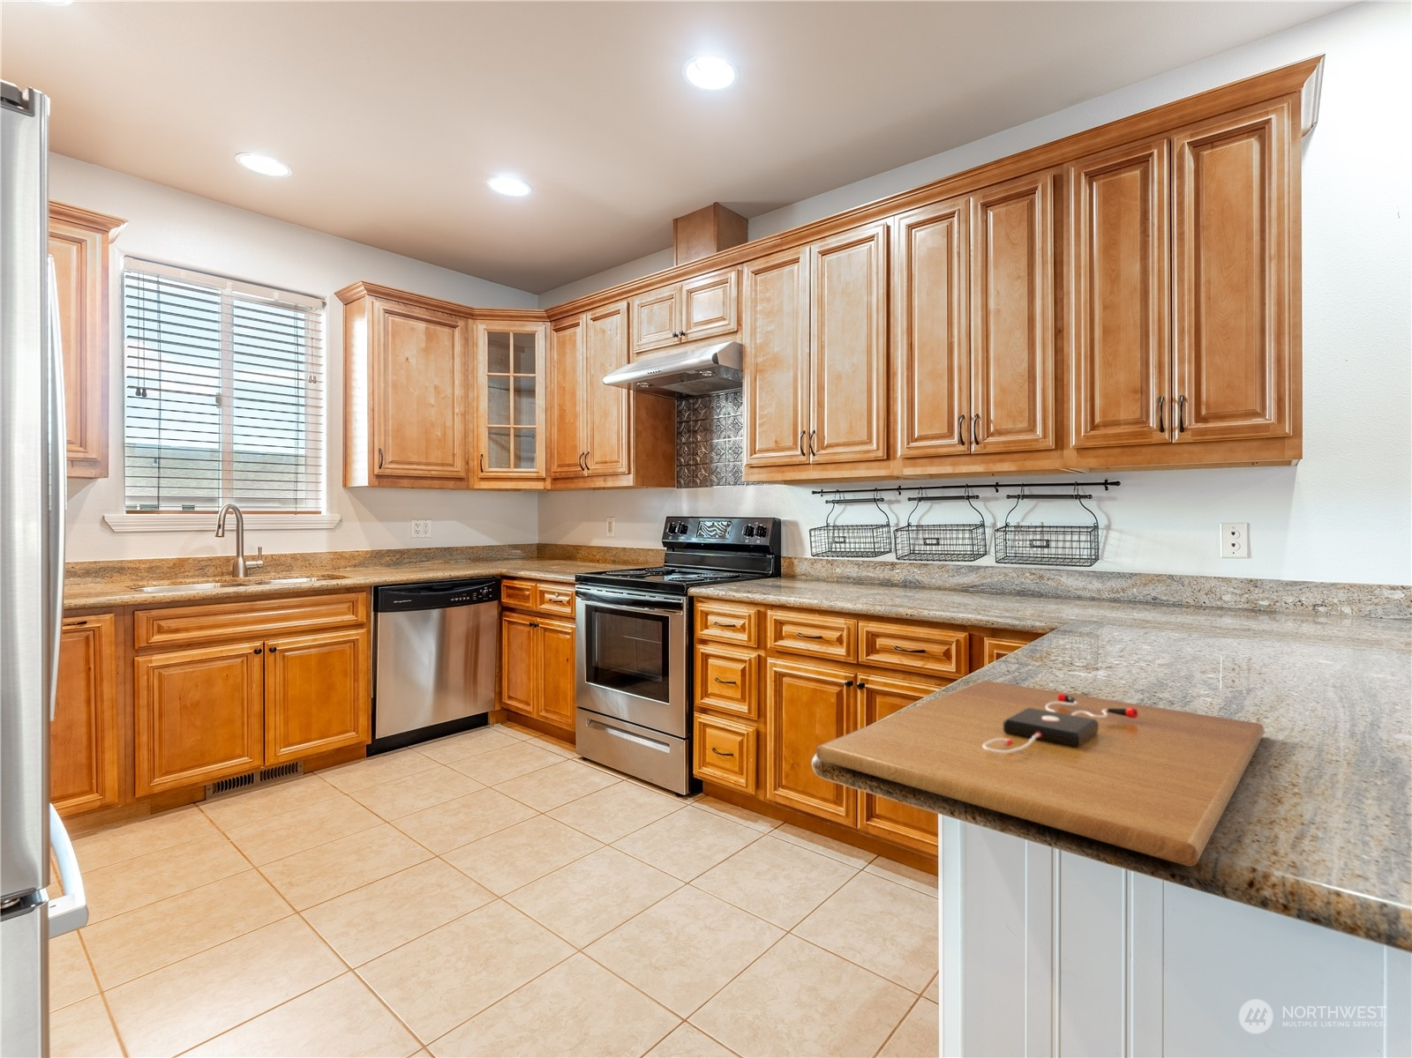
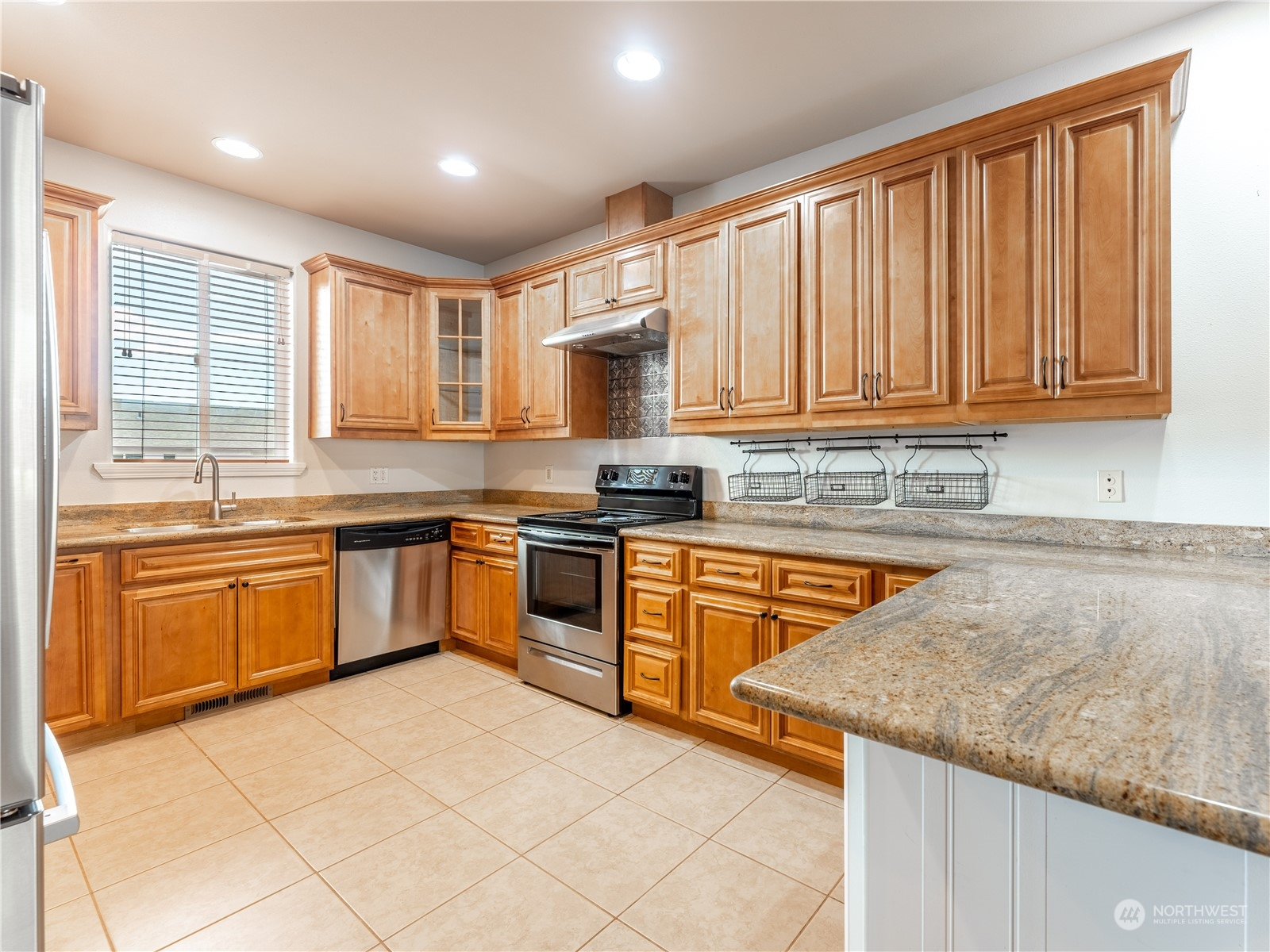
- cutting board [815,680,1264,868]
